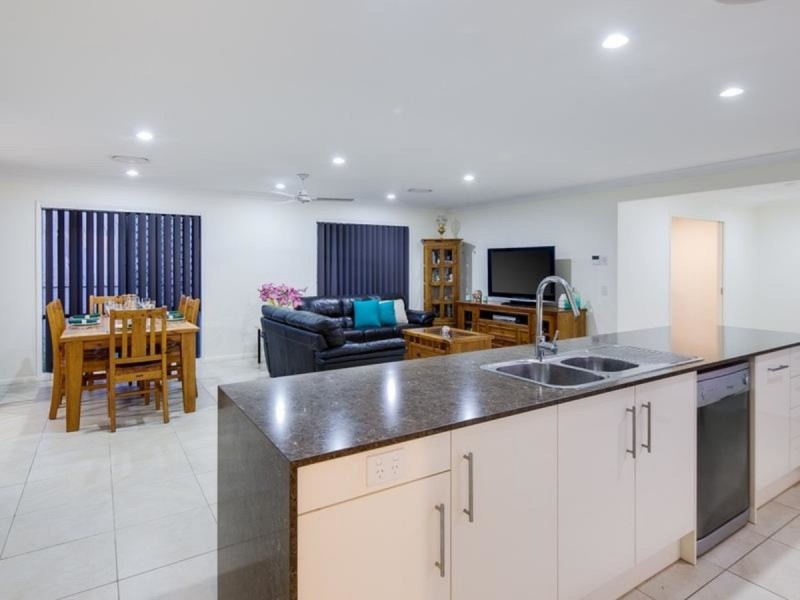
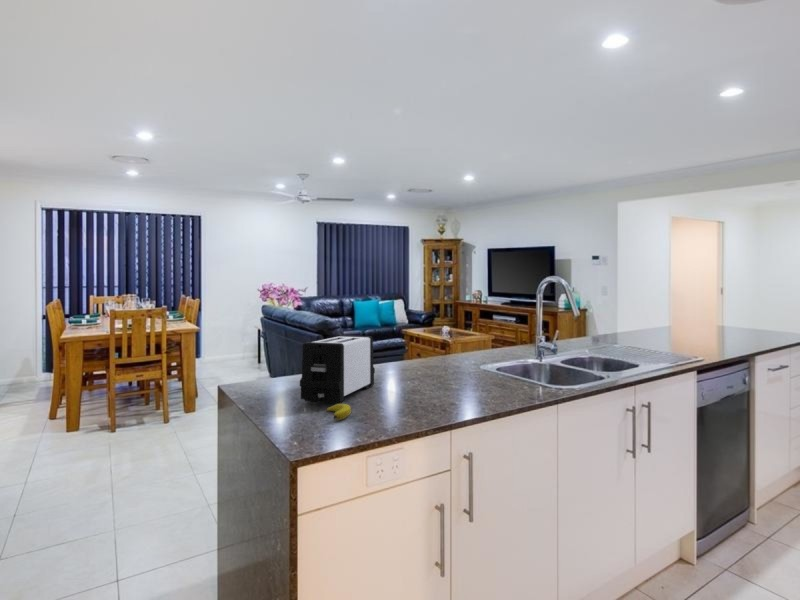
+ banana [325,403,352,421]
+ toaster [299,334,376,405]
